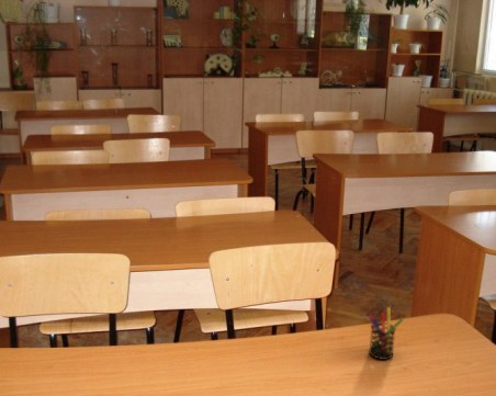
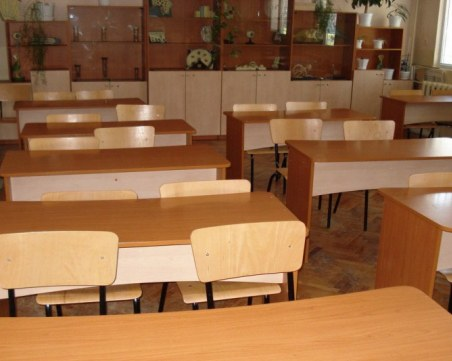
- pen holder [368,306,405,361]
